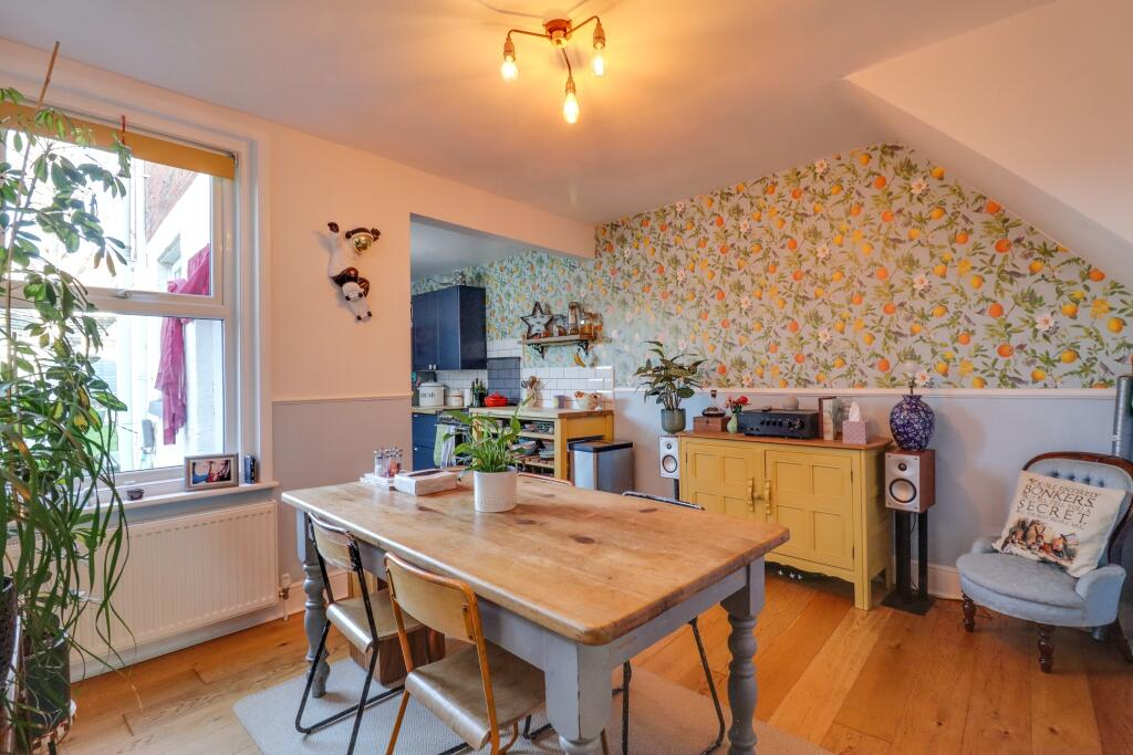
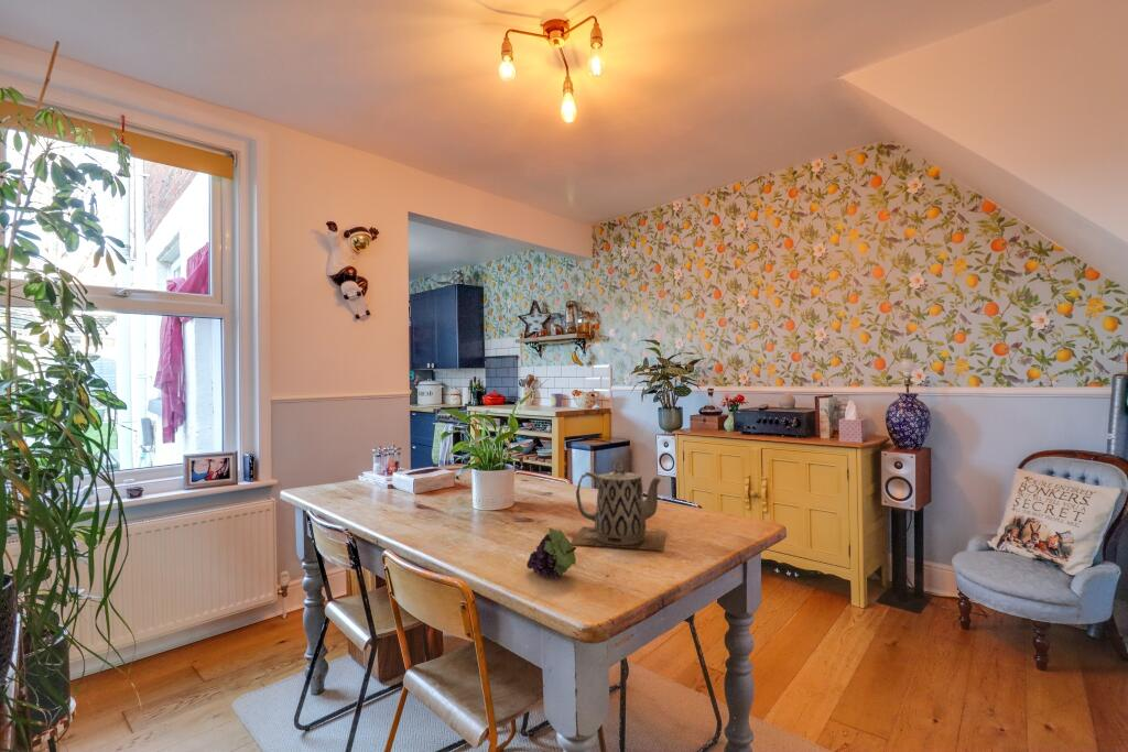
+ fruit [525,526,577,580]
+ teapot [570,460,668,552]
